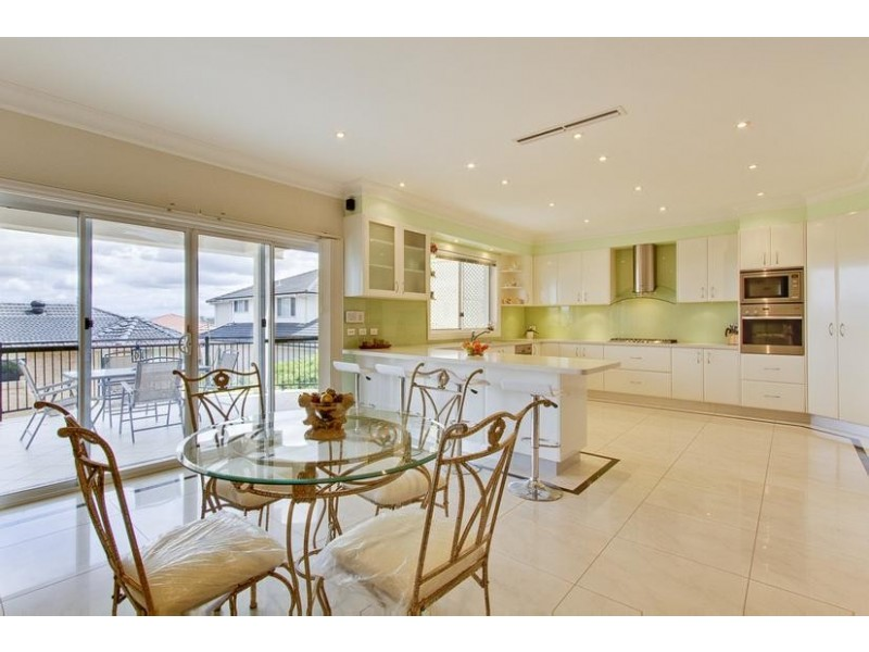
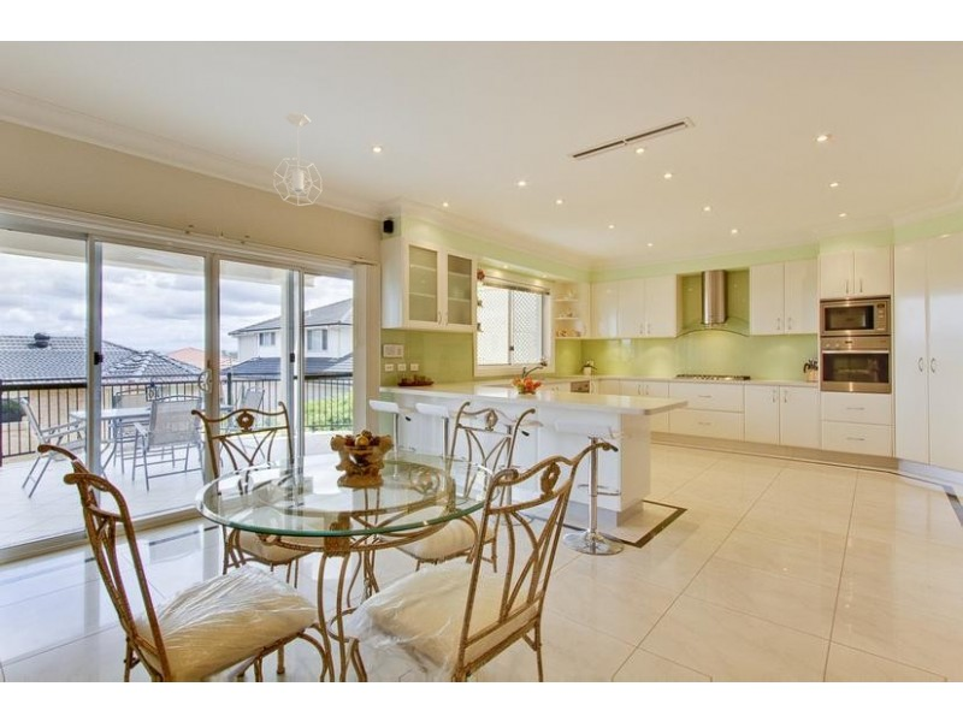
+ pendant light [272,111,323,207]
